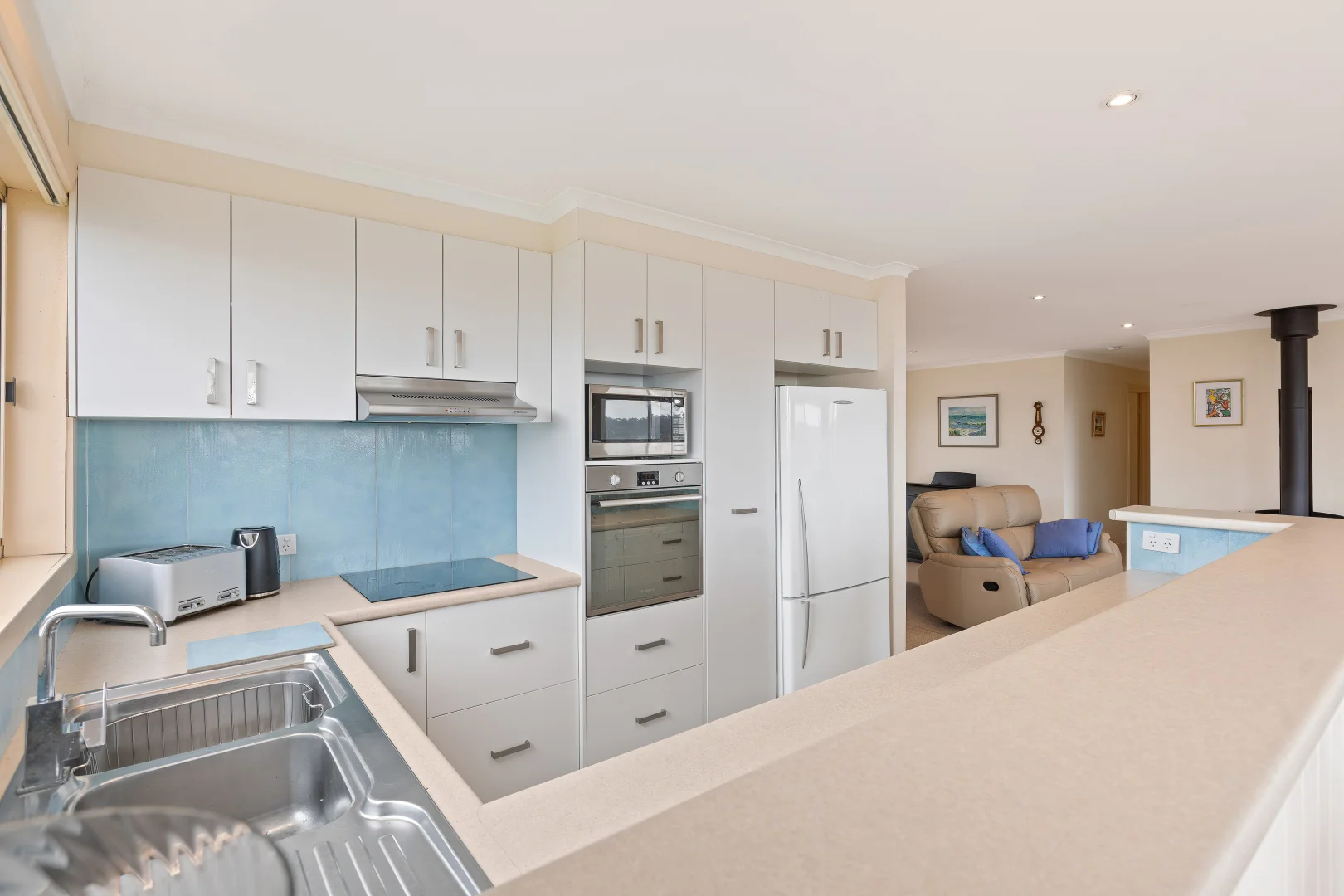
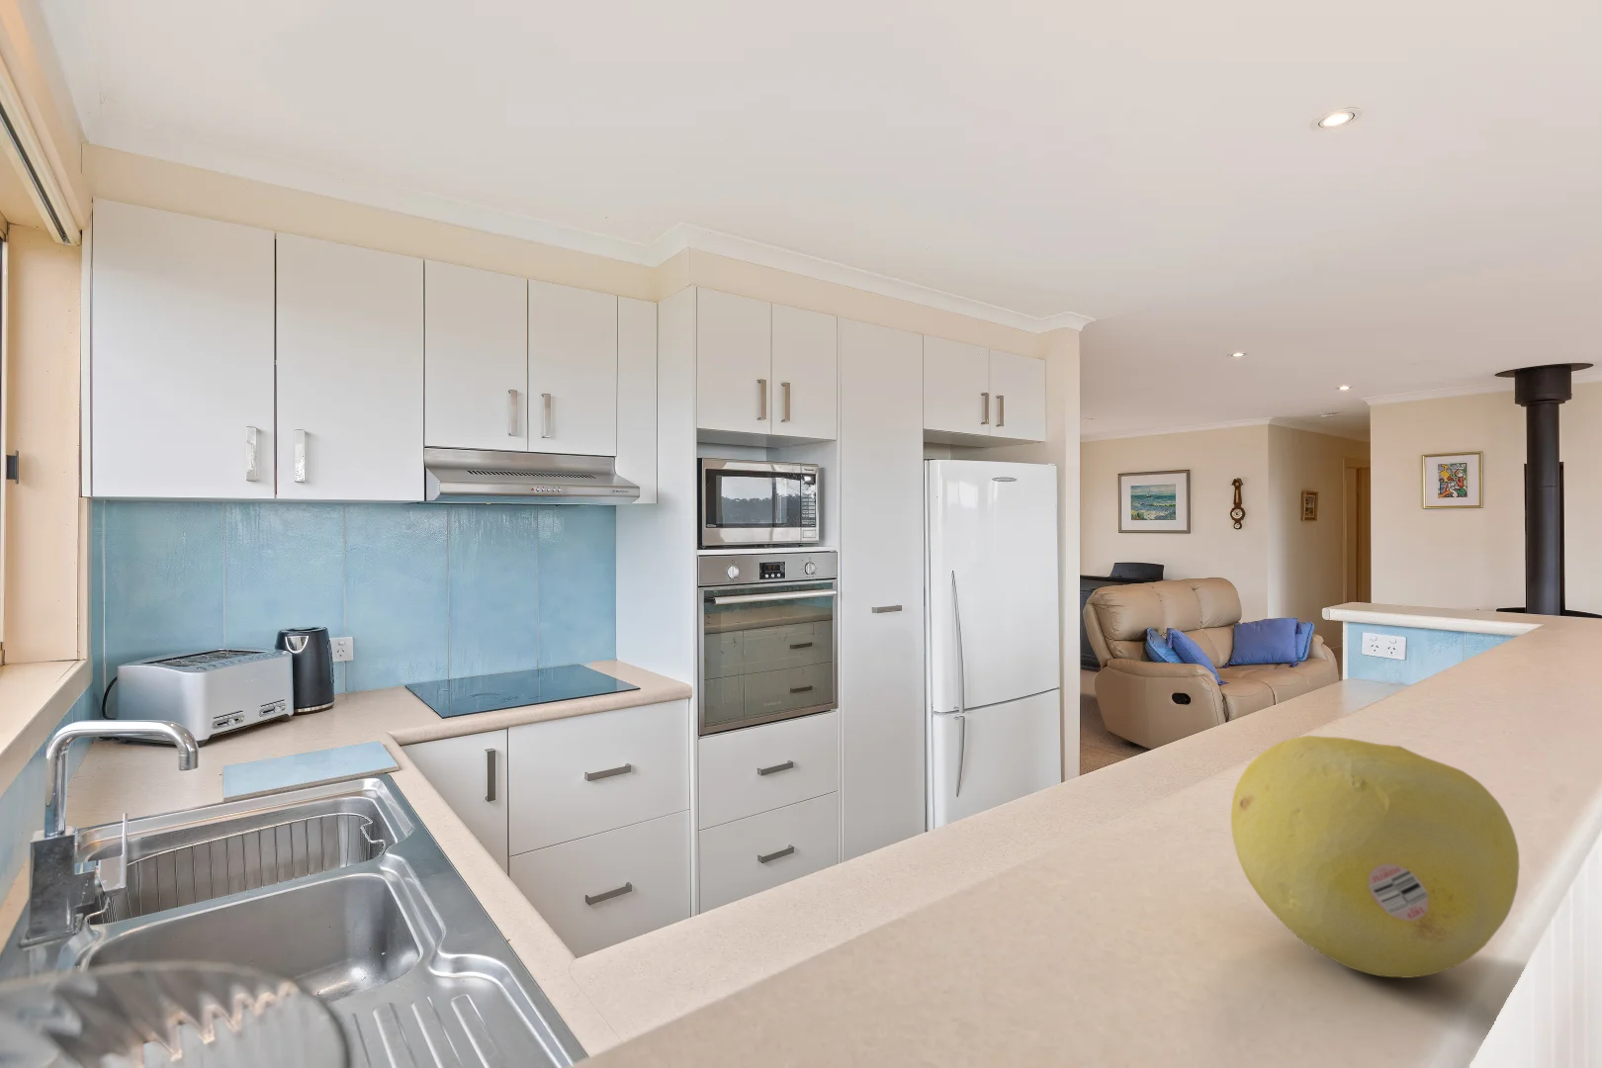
+ fruit [1230,734,1520,979]
